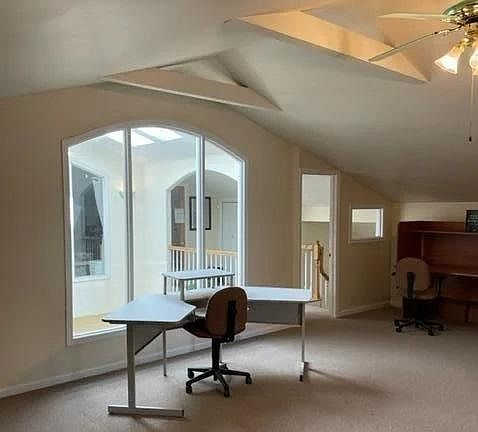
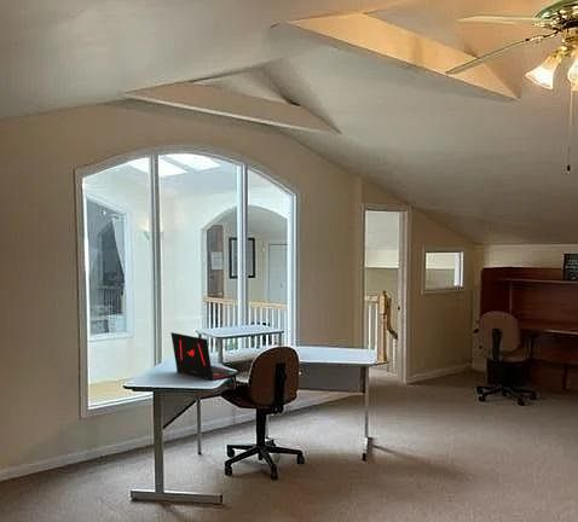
+ laptop [170,331,243,382]
